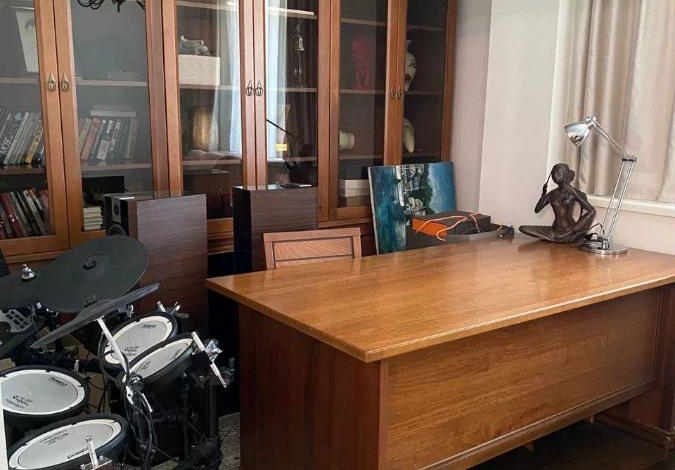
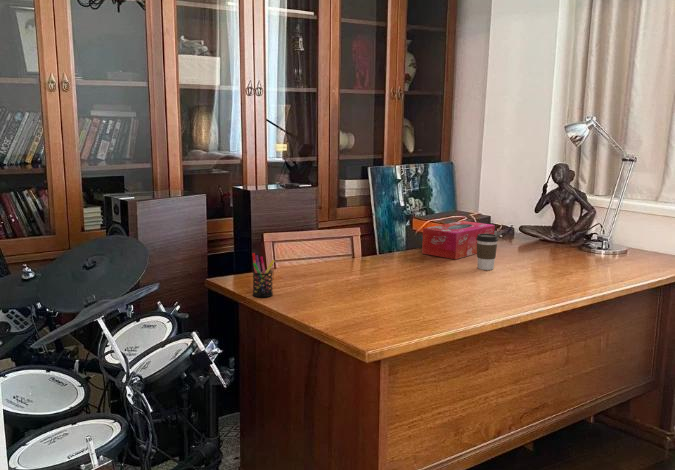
+ tissue box [421,220,496,260]
+ coffee cup [476,234,499,271]
+ pen holder [251,252,275,298]
